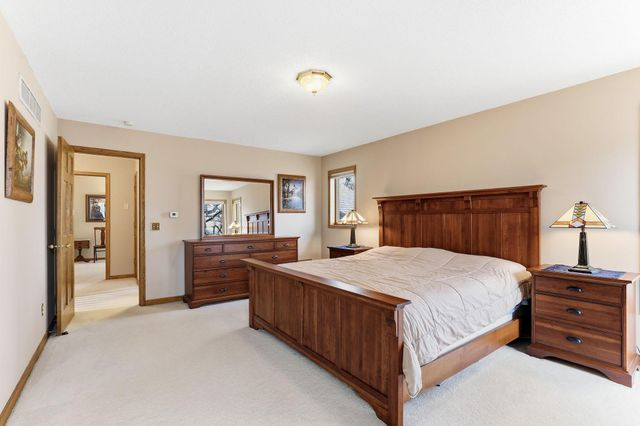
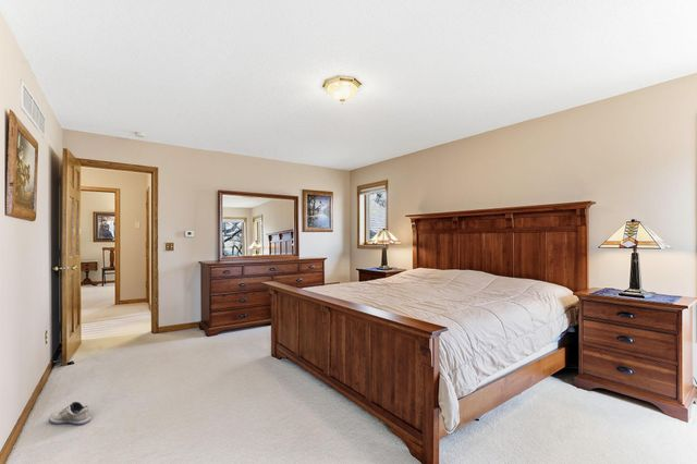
+ shoe [48,401,91,426]
